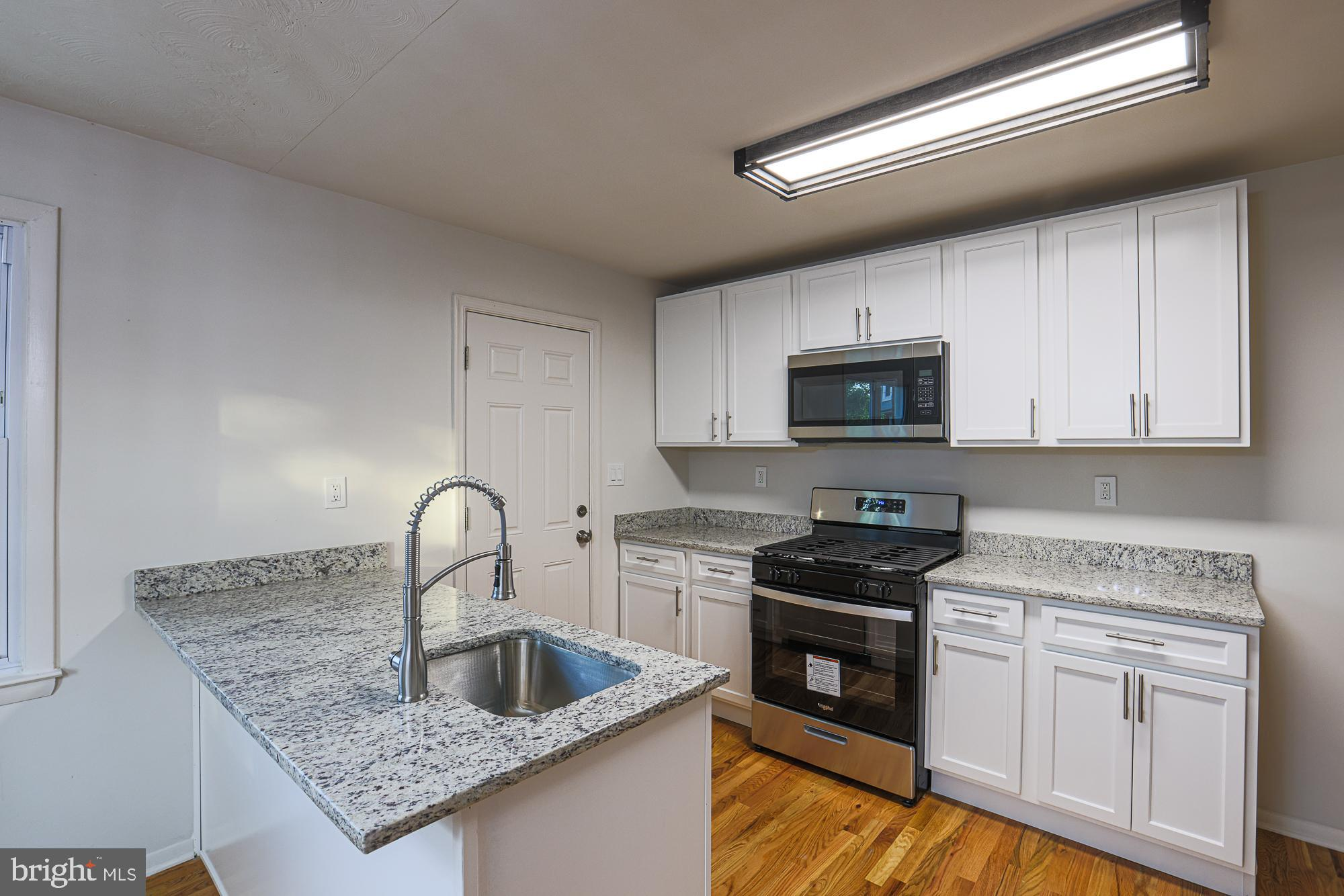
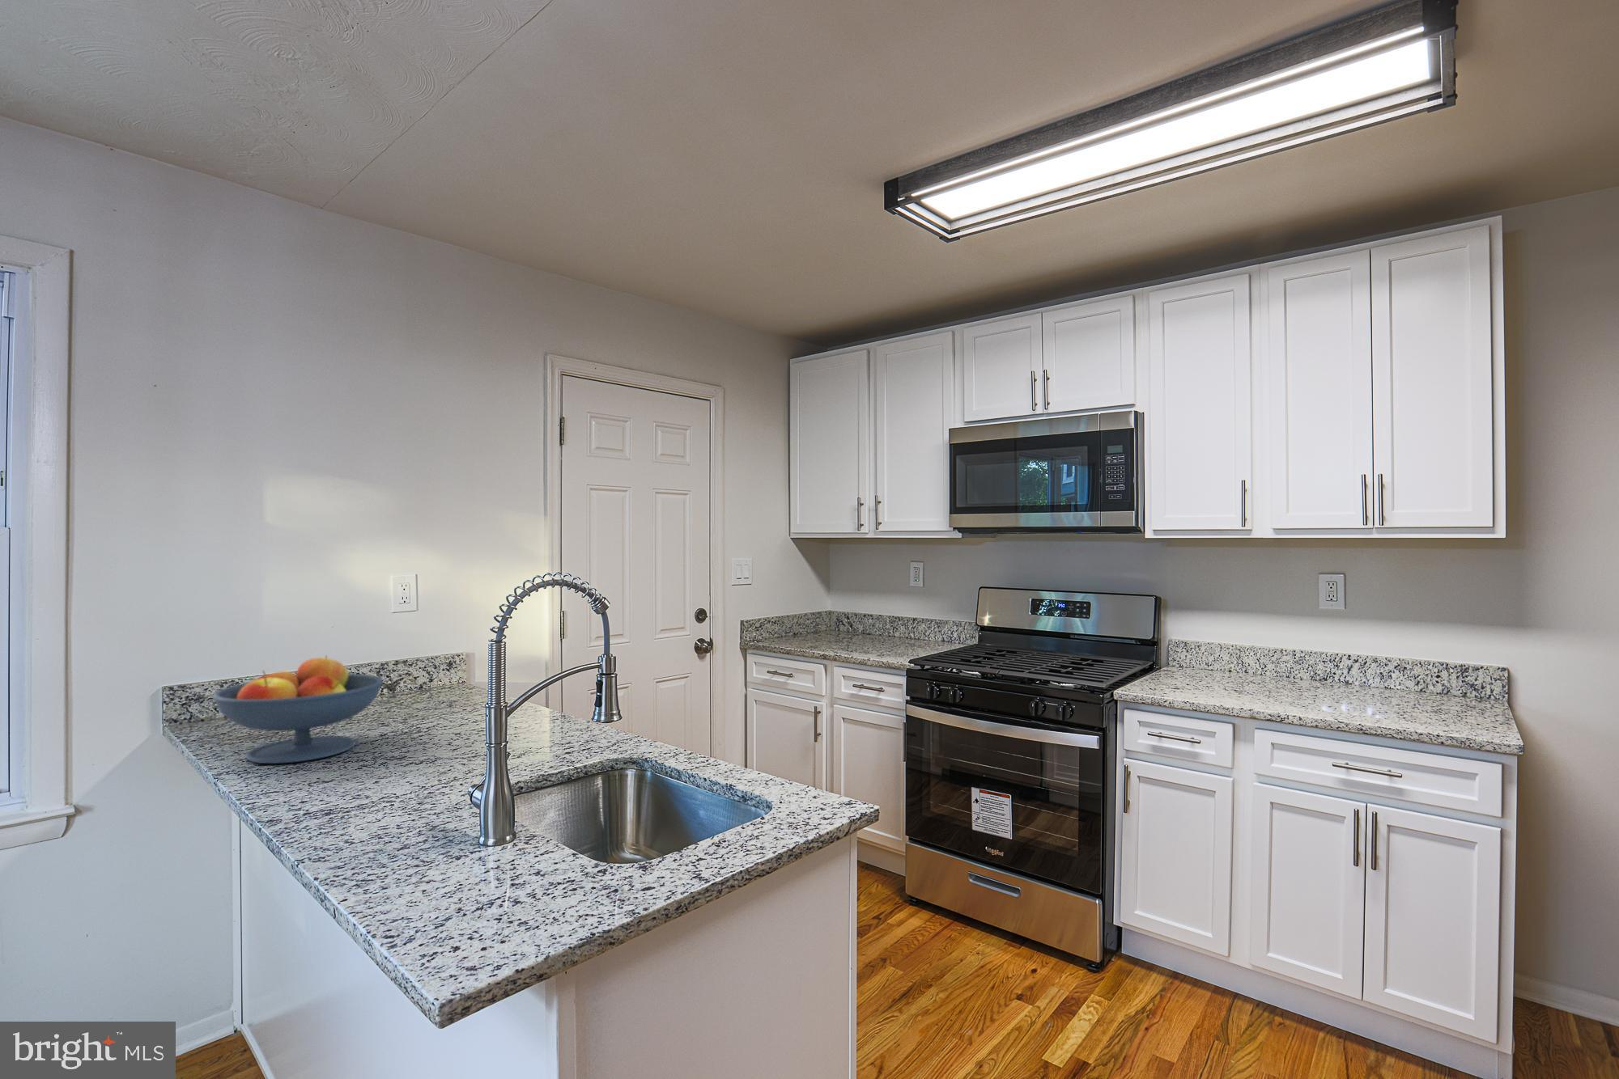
+ fruit bowl [212,654,384,765]
